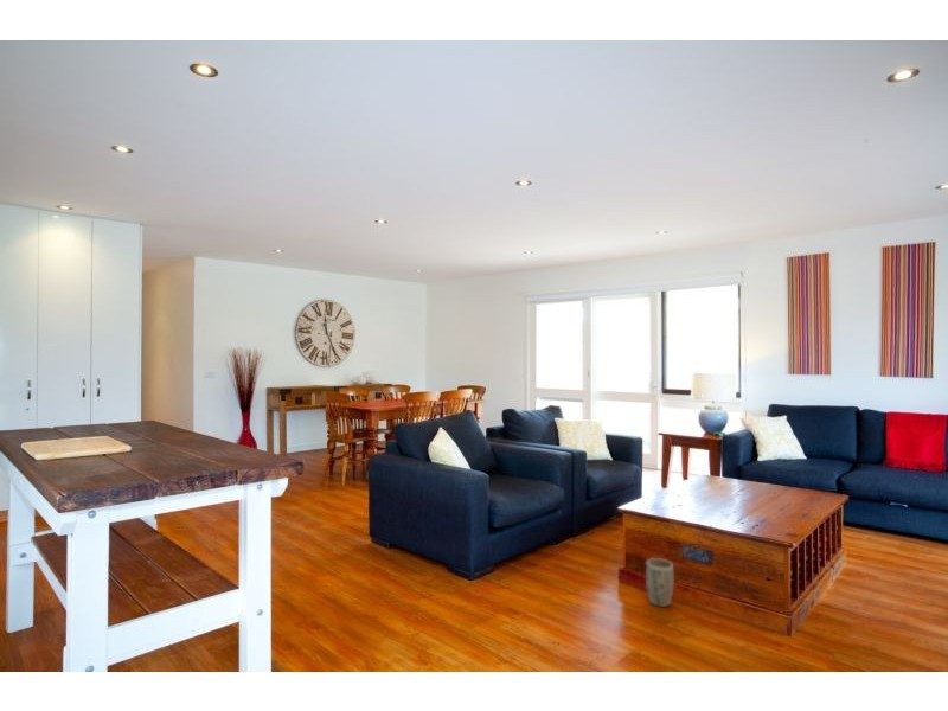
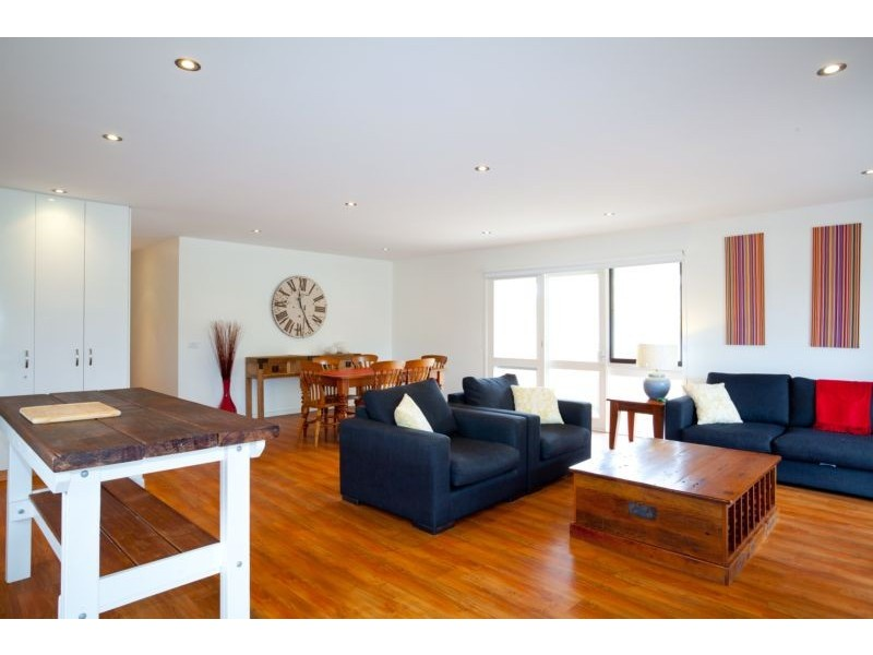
- plant pot [645,557,675,608]
